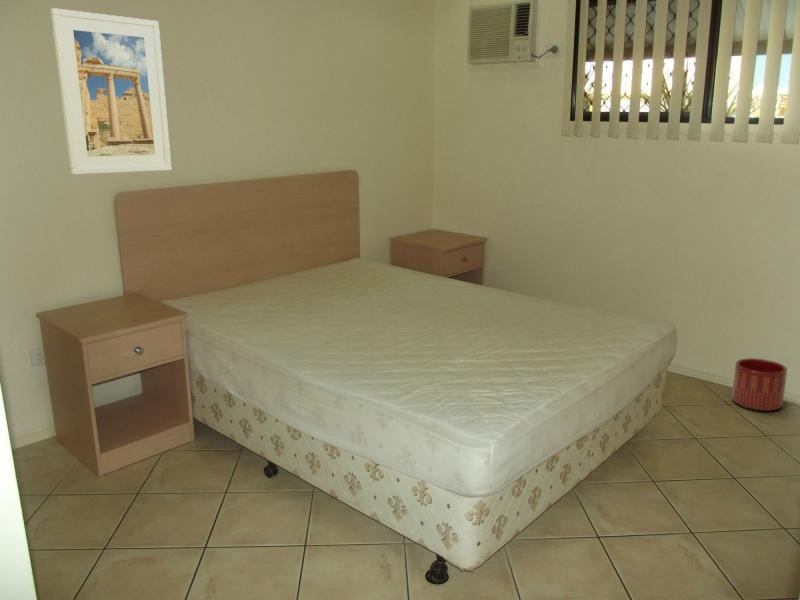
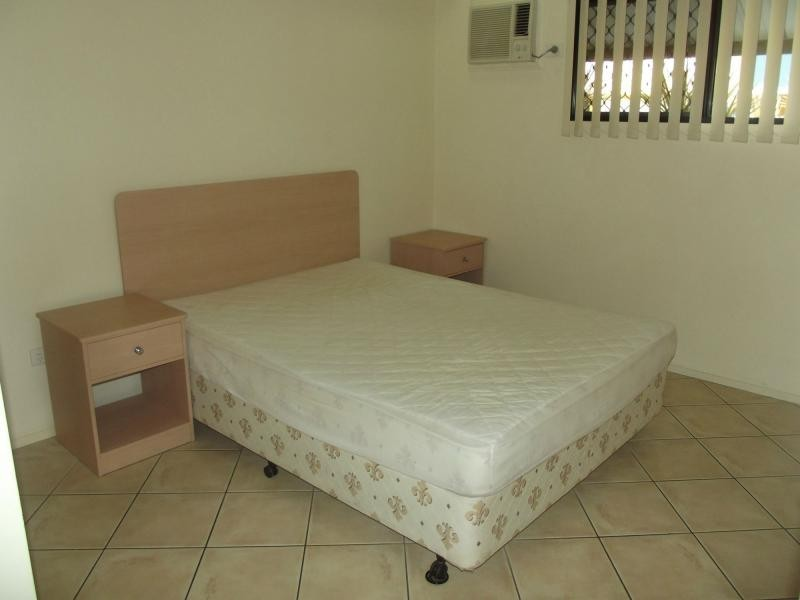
- planter [731,357,788,412]
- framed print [50,7,172,176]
